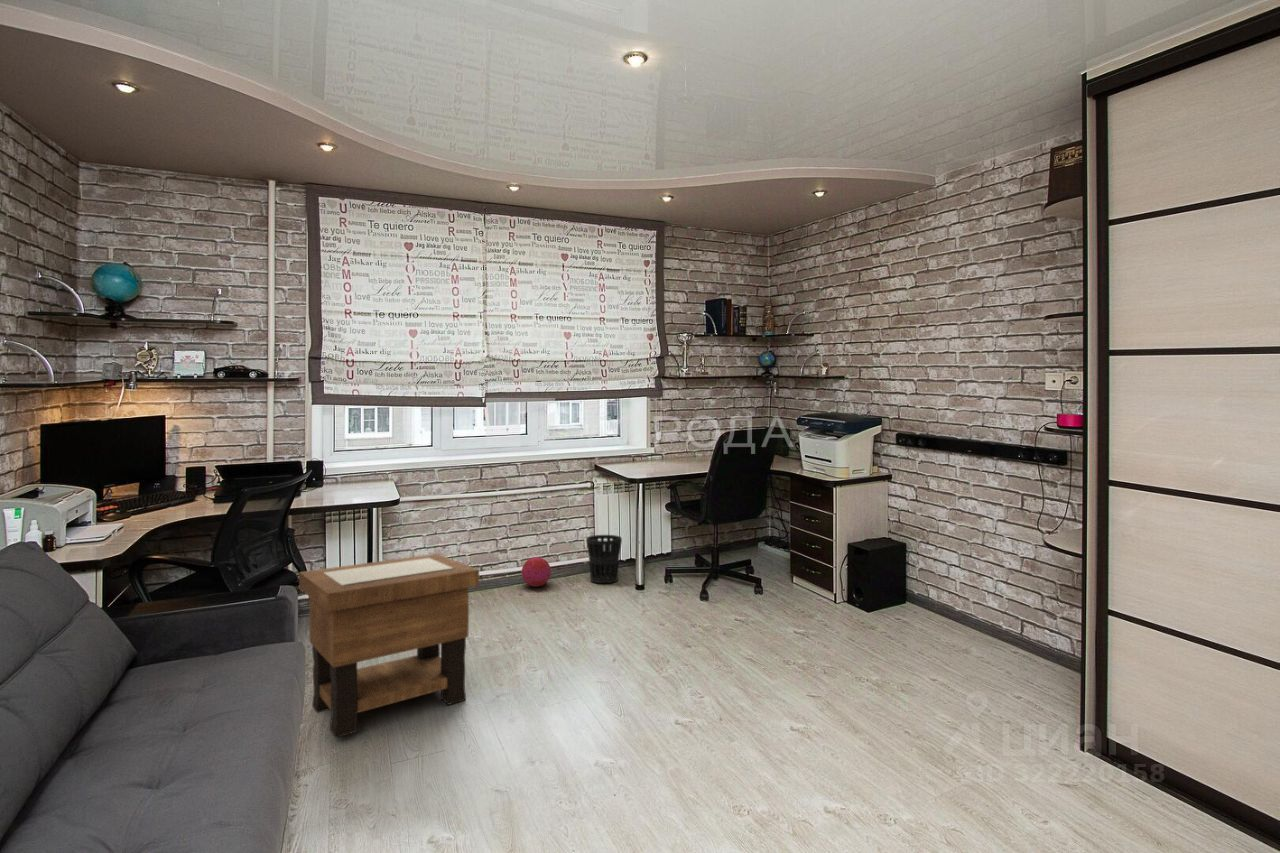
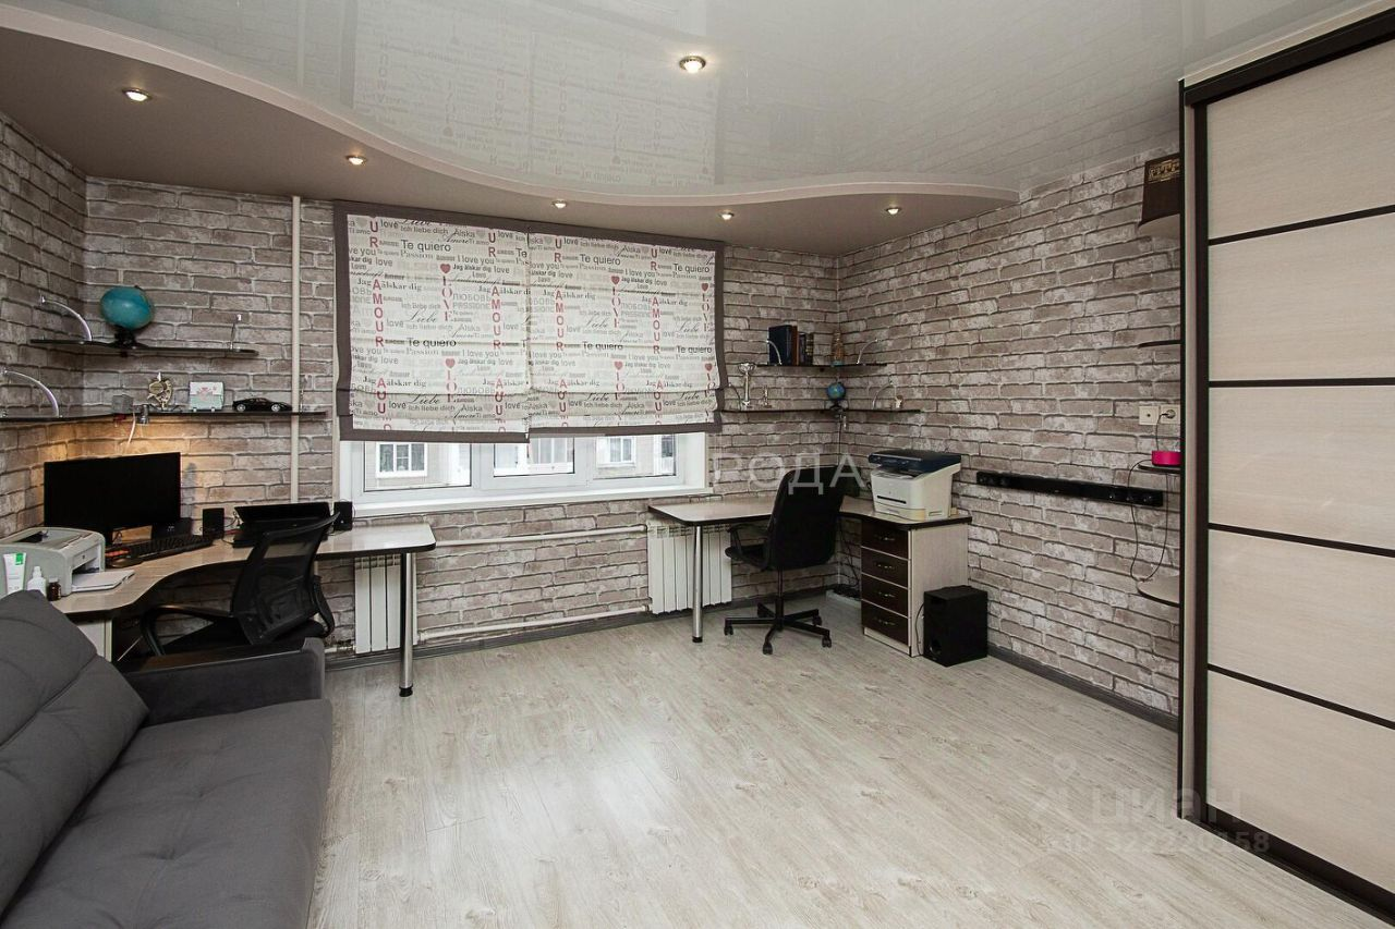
- side table [298,553,480,739]
- ball [521,556,552,588]
- wastebasket [585,534,623,584]
